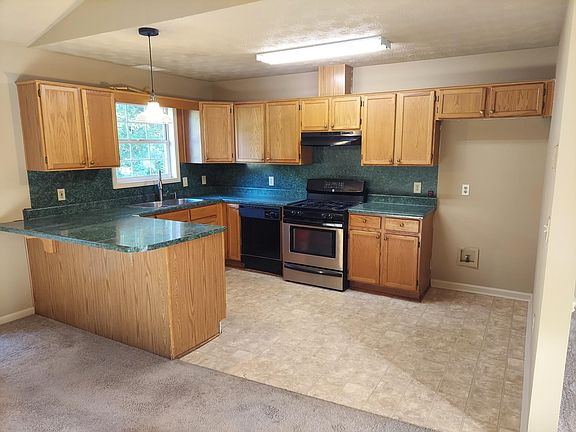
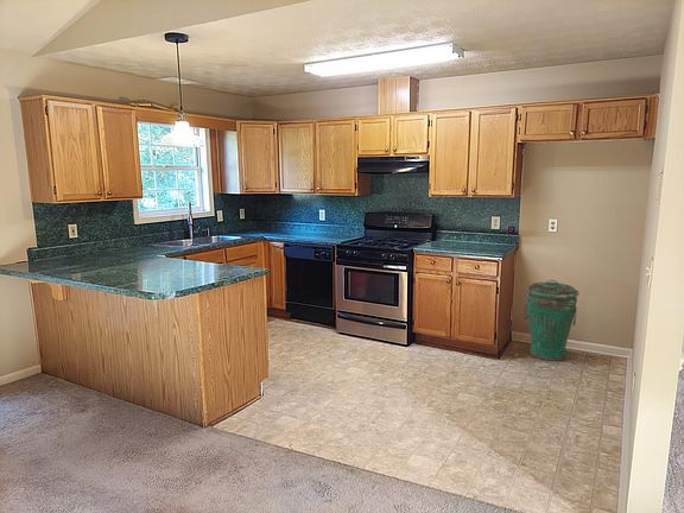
+ trash can [524,279,581,361]
